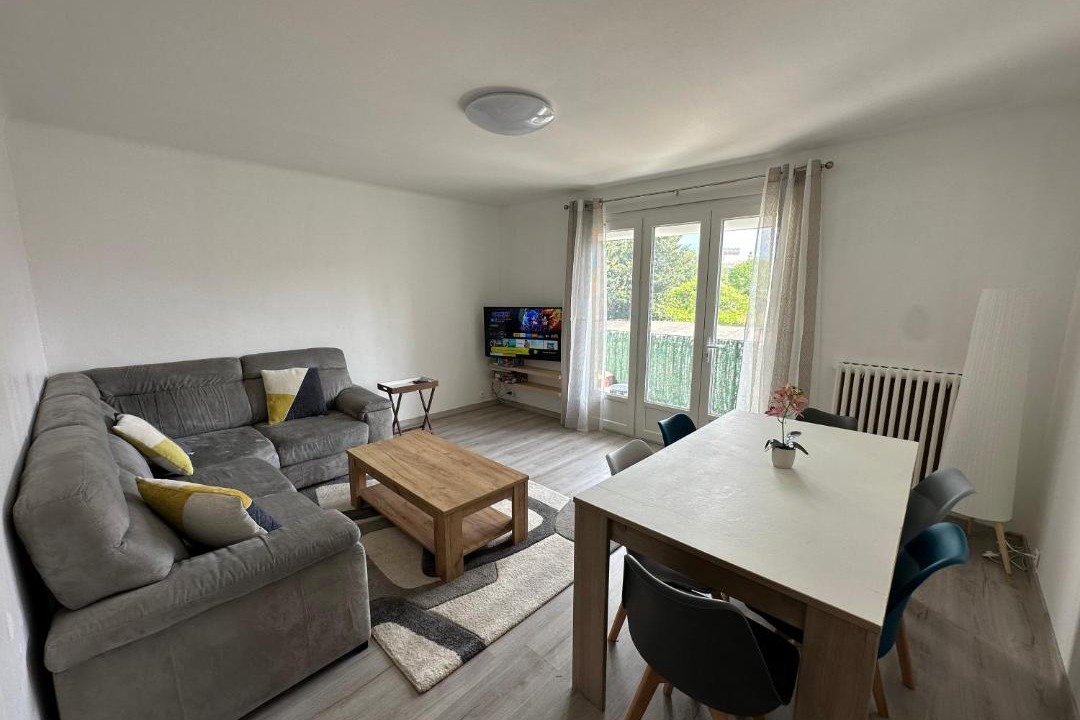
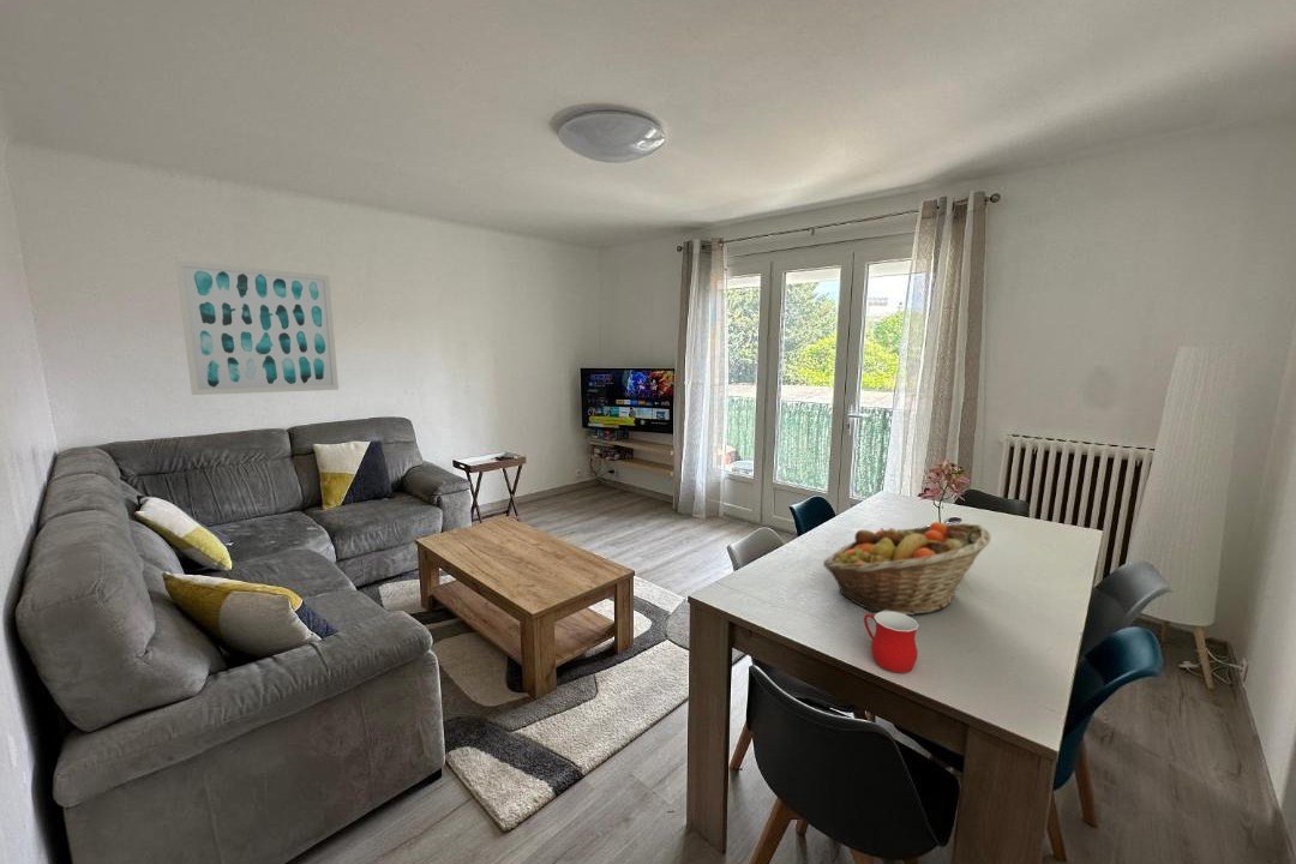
+ fruit basket [822,521,992,616]
+ wall art [174,259,340,396]
+ mug [863,611,919,674]
